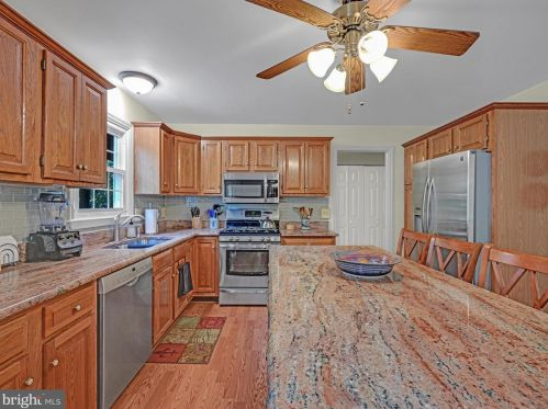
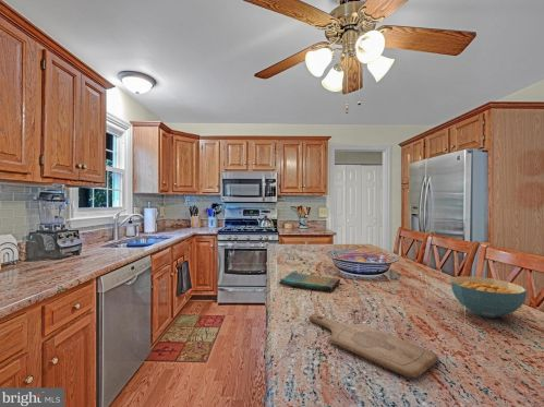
+ cereal bowl [449,275,528,319]
+ dish towel [278,271,341,292]
+ cutting board [307,313,440,379]
